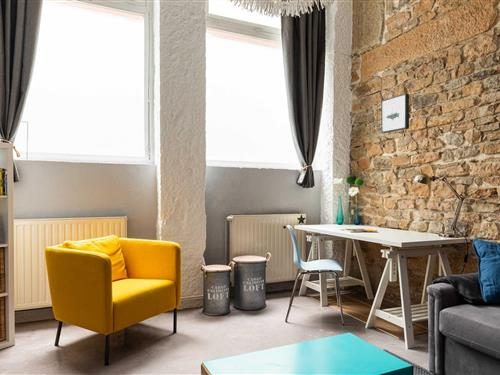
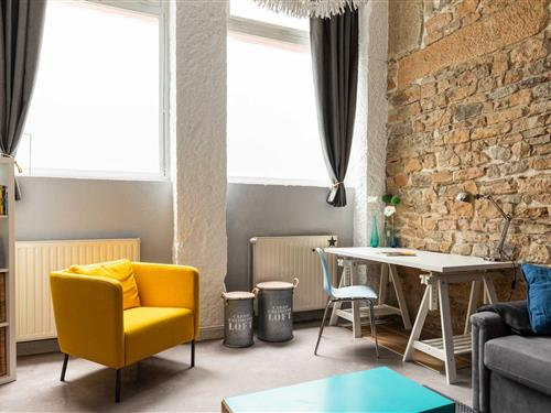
- wall art [380,92,410,134]
